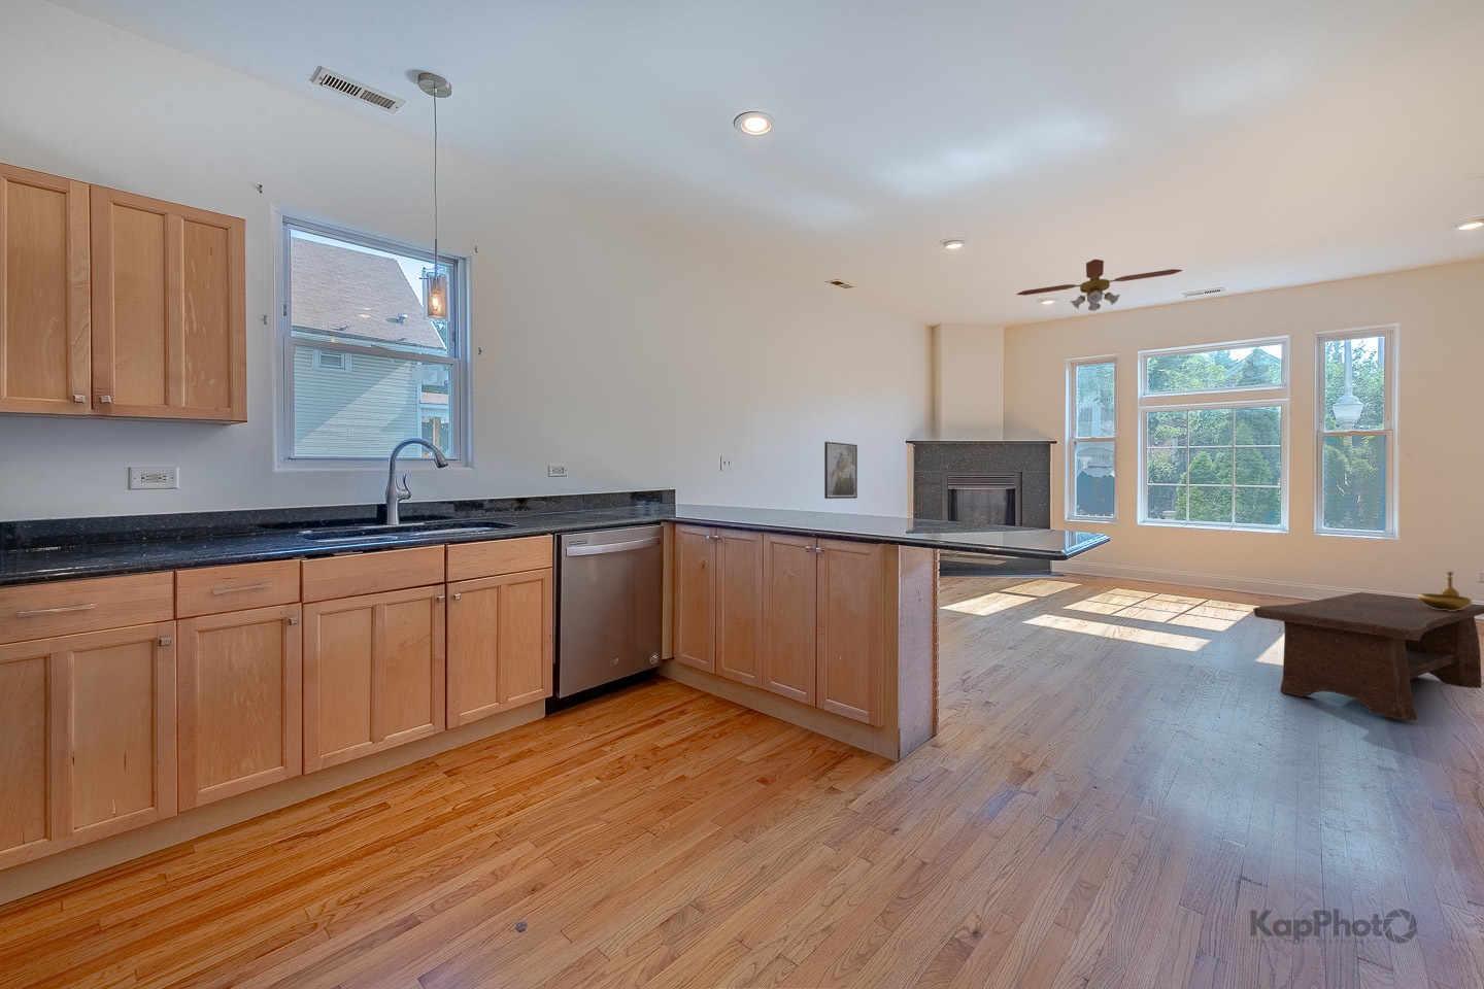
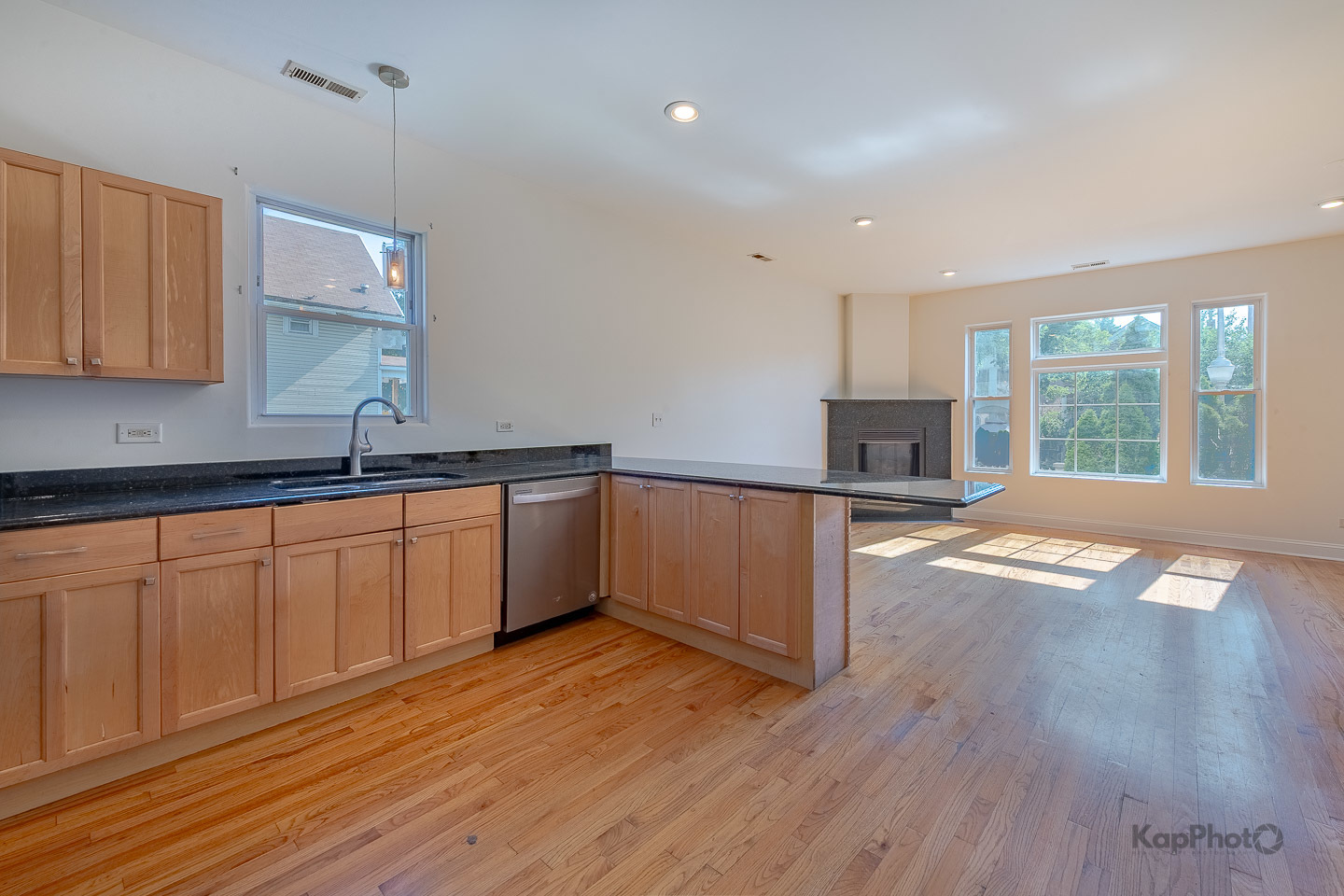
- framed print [824,440,858,500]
- decorative bowl [1417,570,1473,610]
- ceiling fan [1016,258,1183,312]
- coffee table [1252,592,1484,721]
